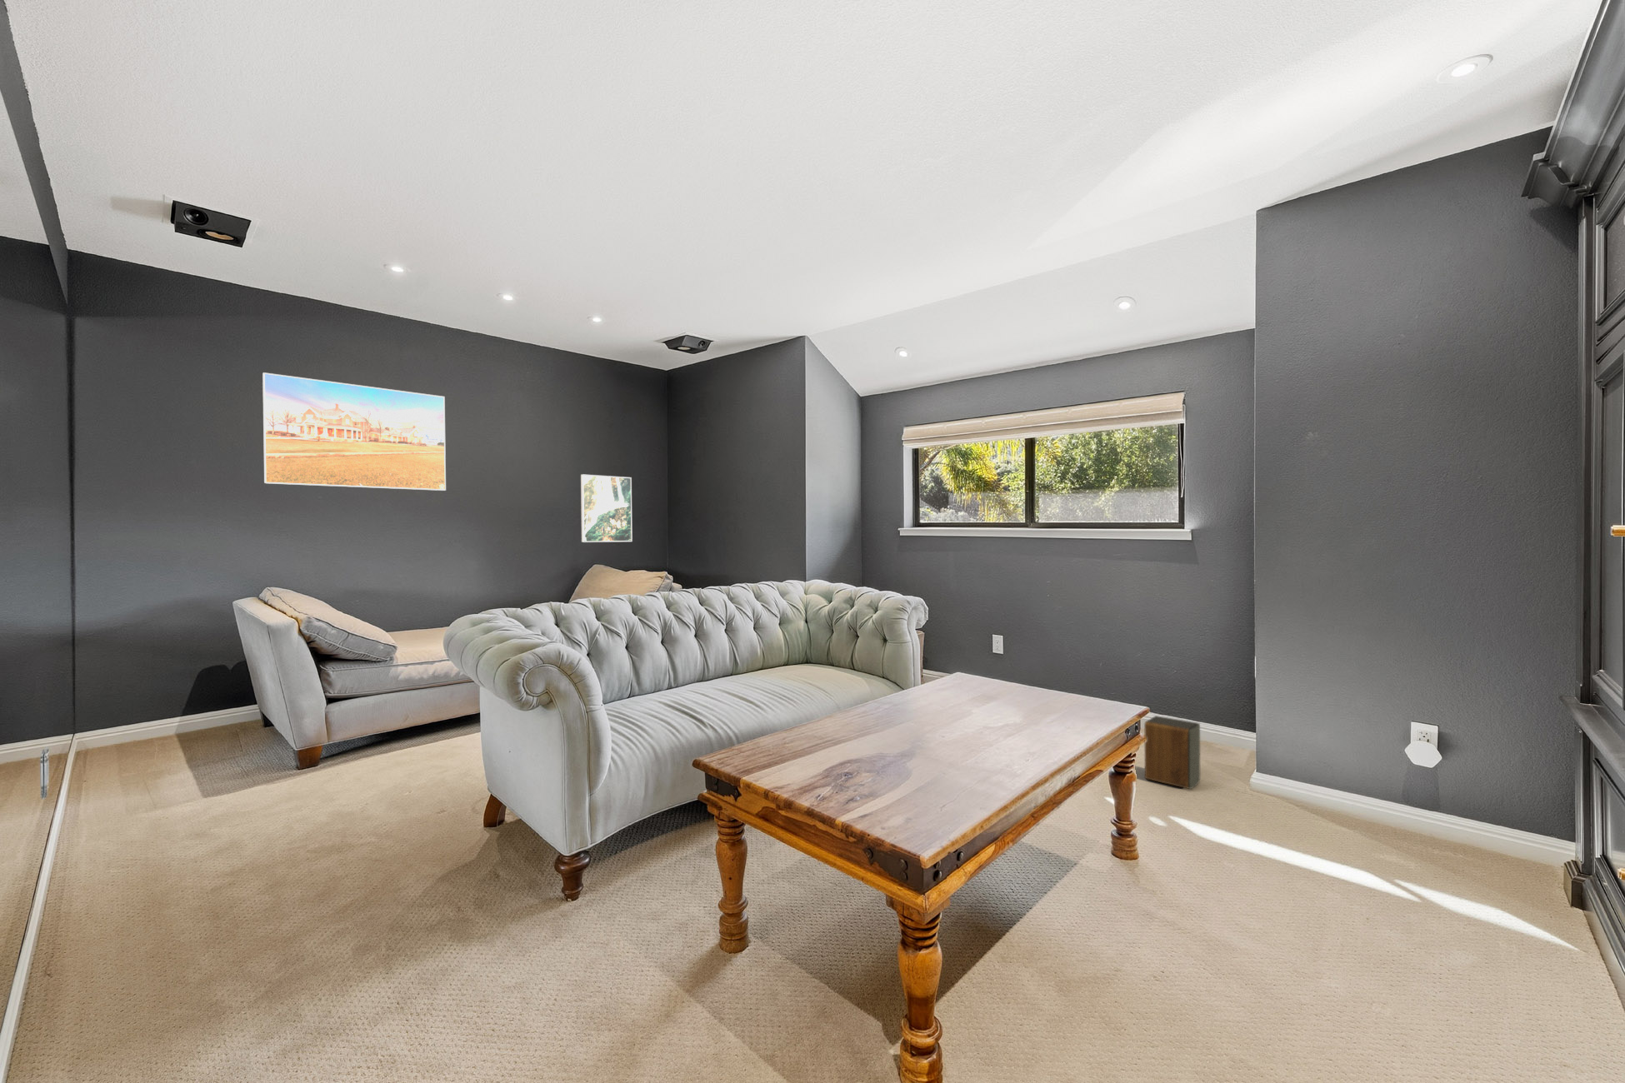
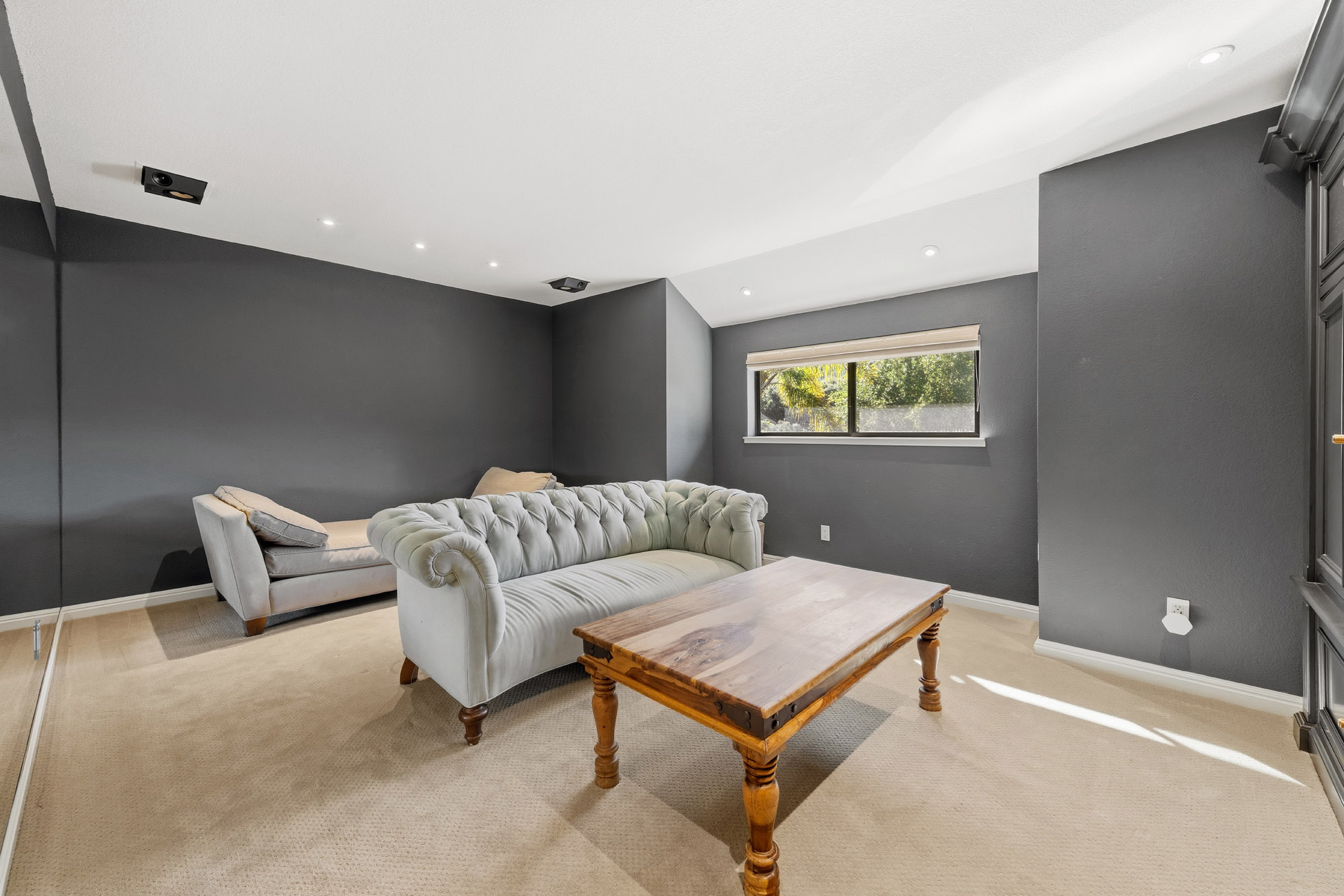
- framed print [261,371,446,492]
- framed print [580,474,634,543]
- speaker [1144,714,1201,789]
